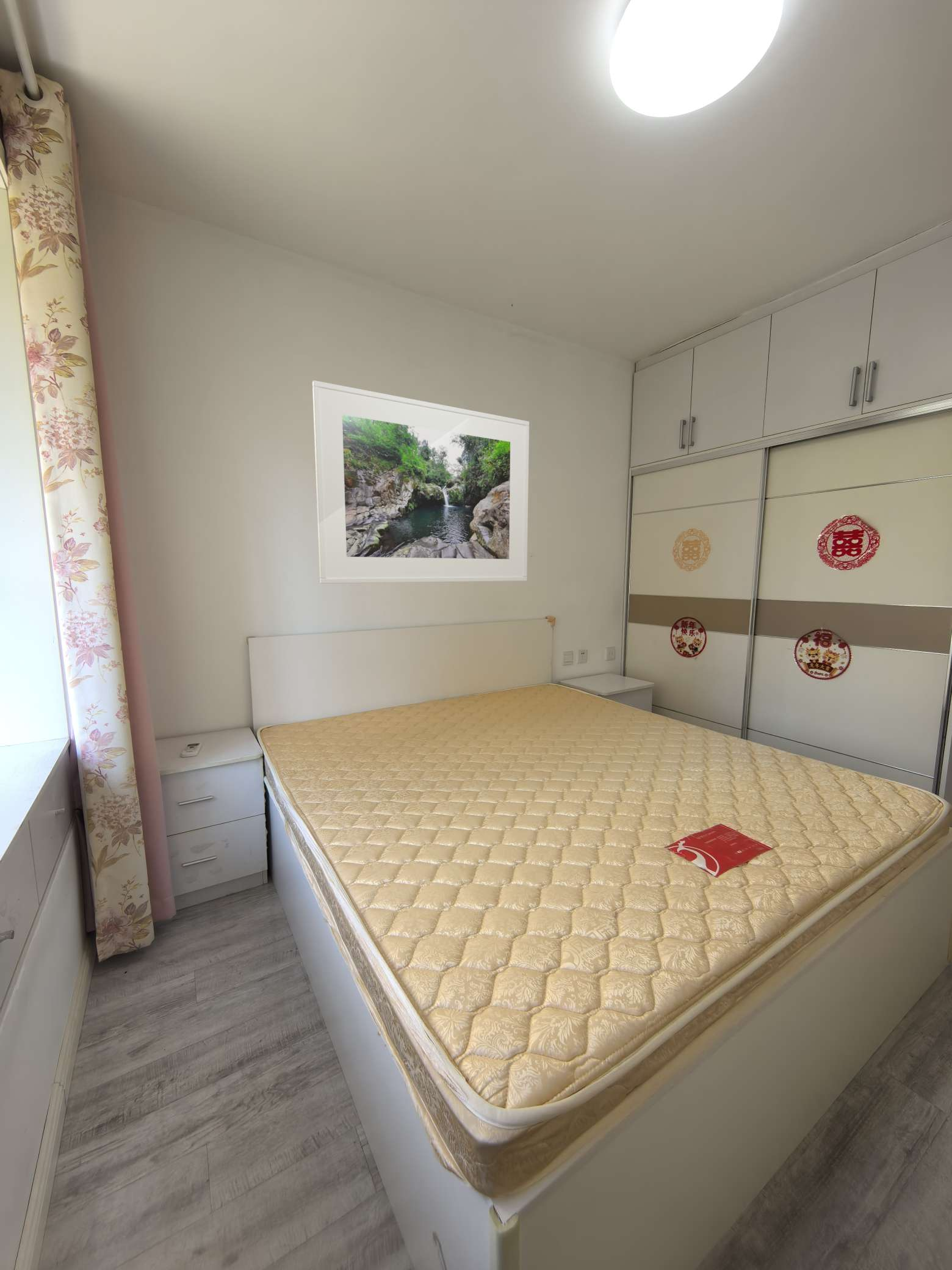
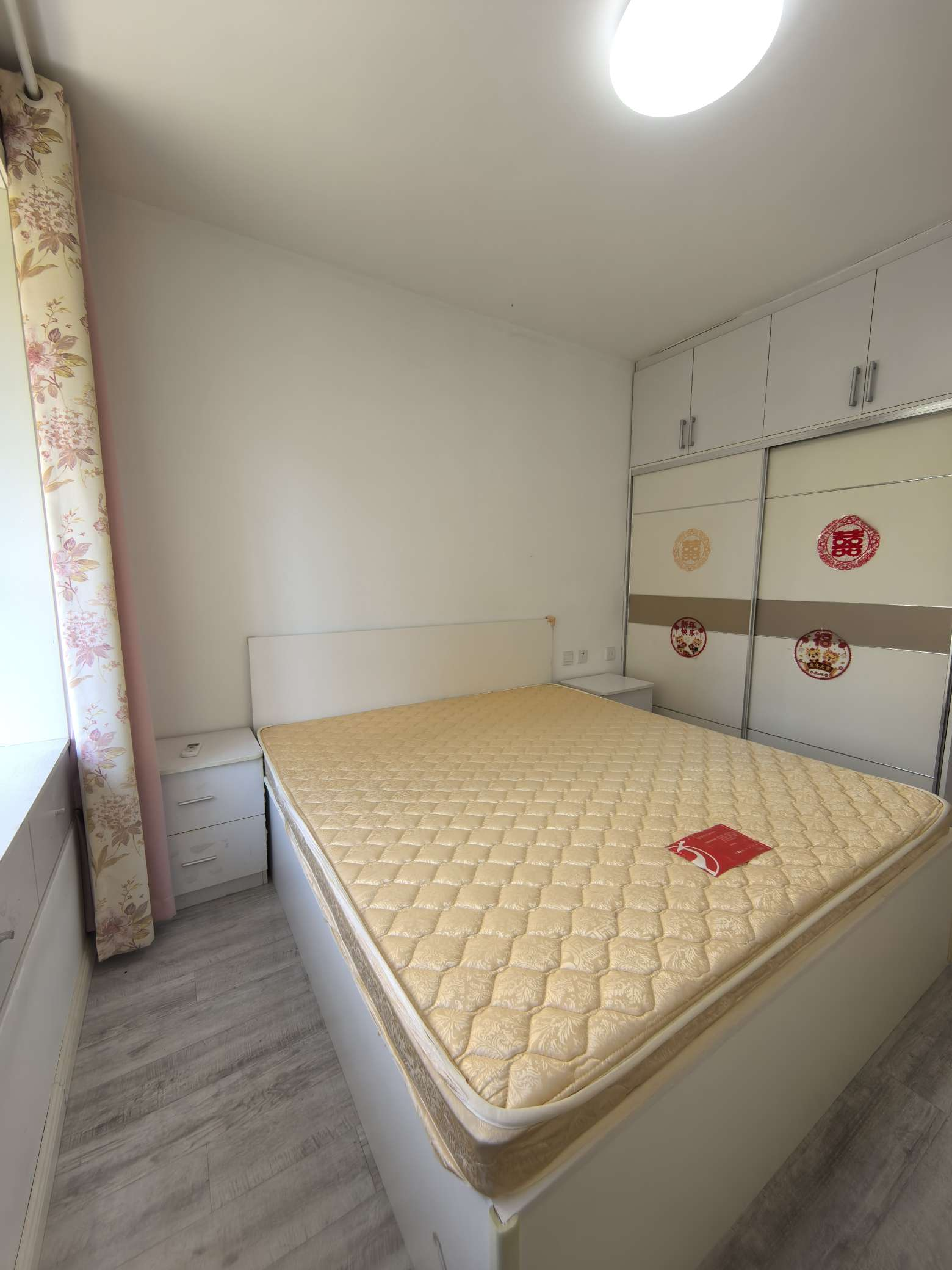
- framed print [312,380,530,584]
